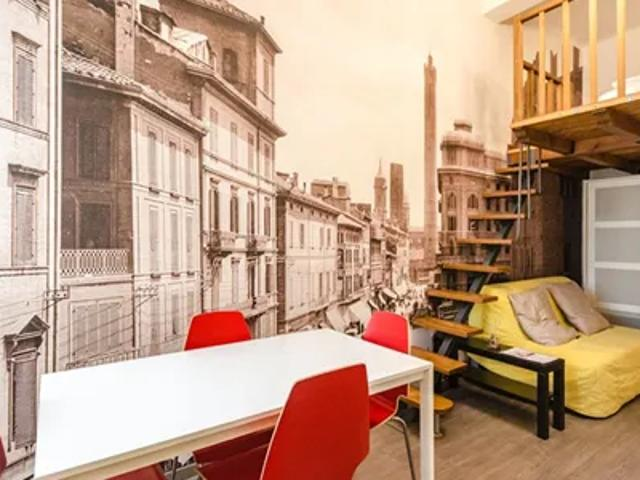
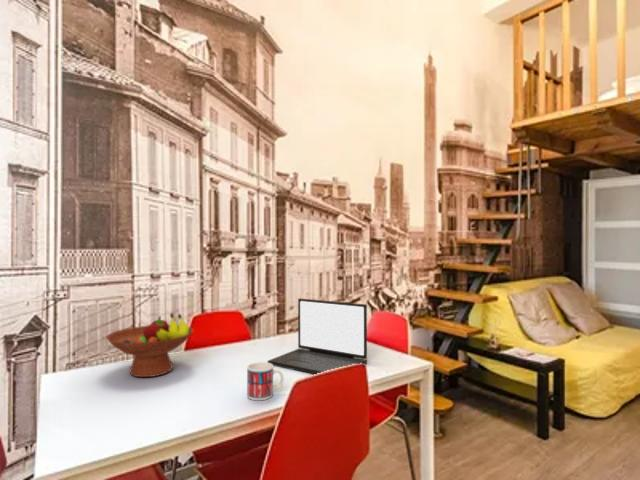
+ mug [246,361,285,401]
+ fruit bowl [105,312,195,378]
+ laptop [267,297,368,375]
